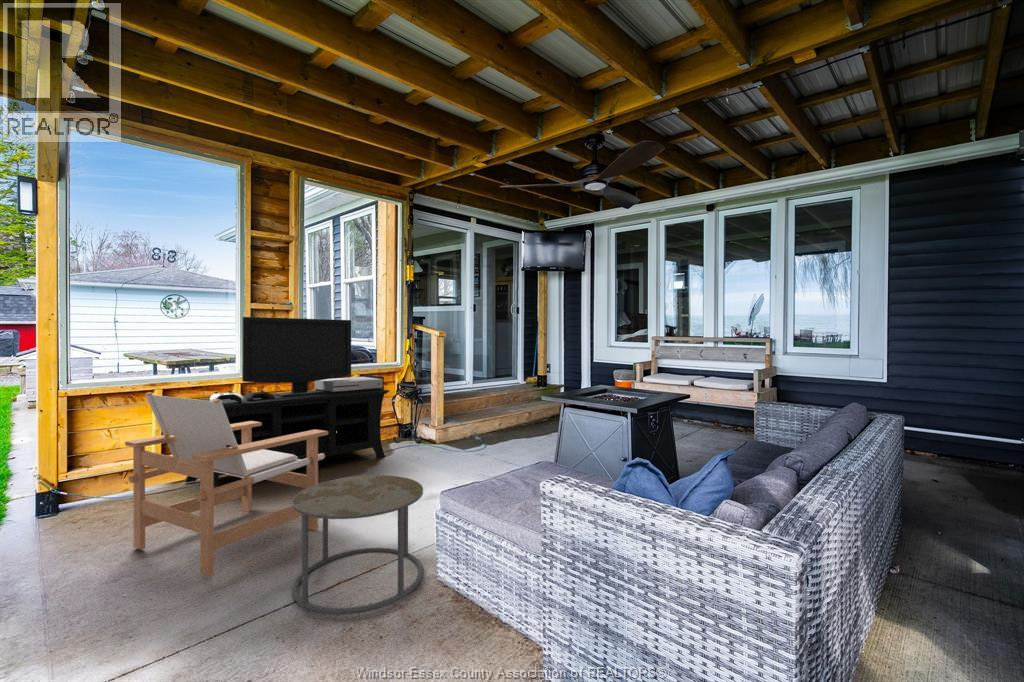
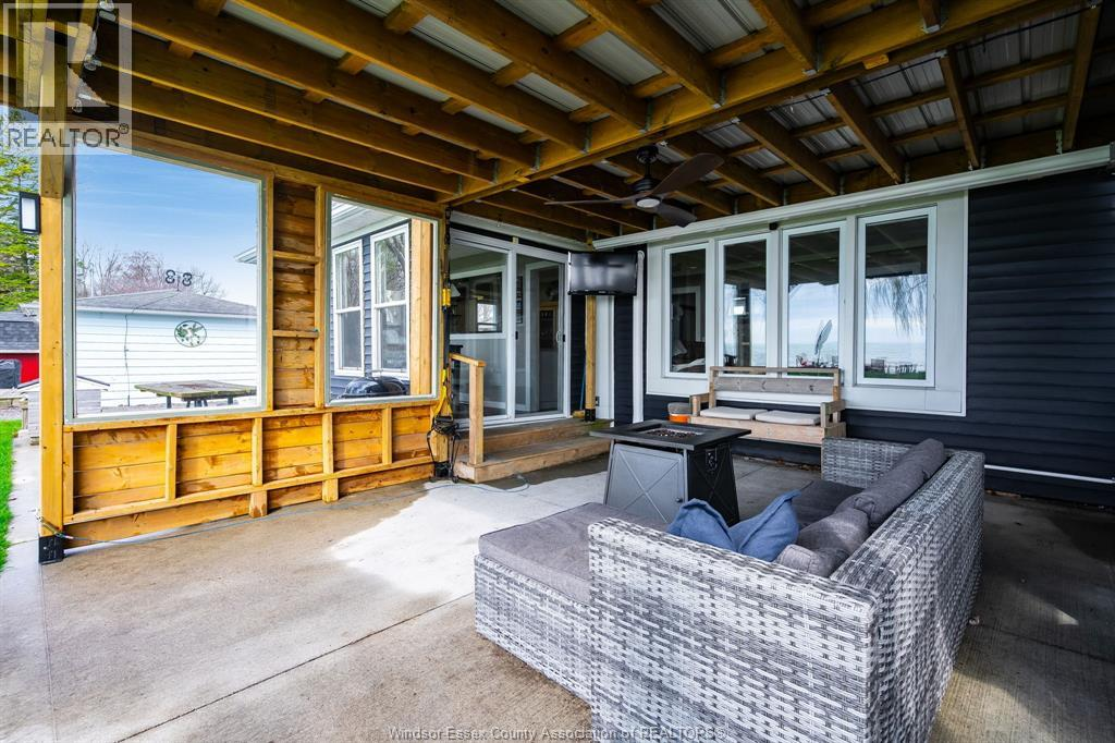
- media console [184,316,391,488]
- side table [291,474,425,616]
- lounge chair [124,391,328,578]
